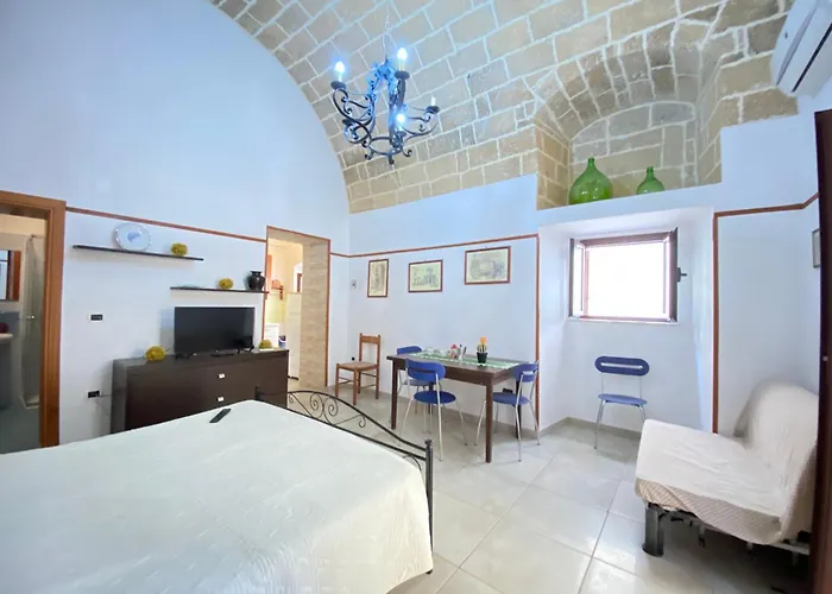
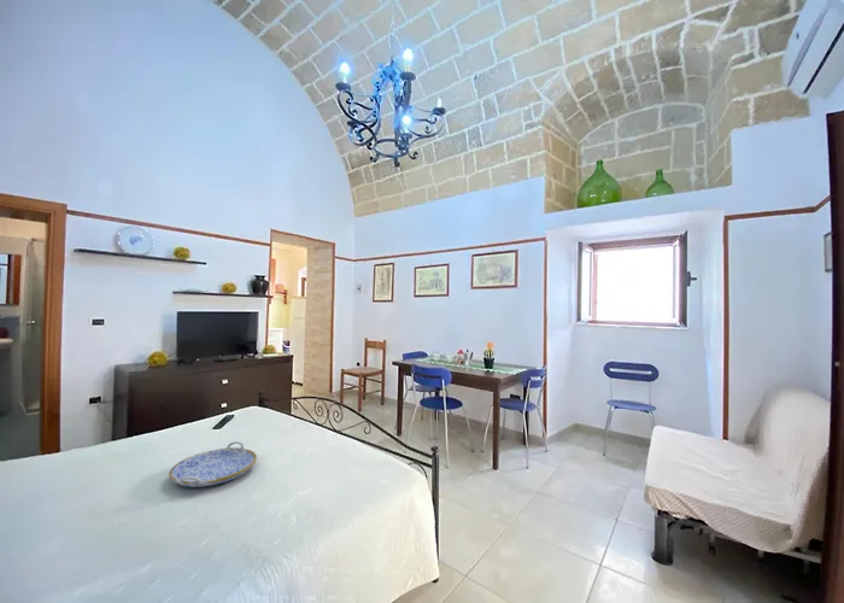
+ serving tray [168,440,258,488]
